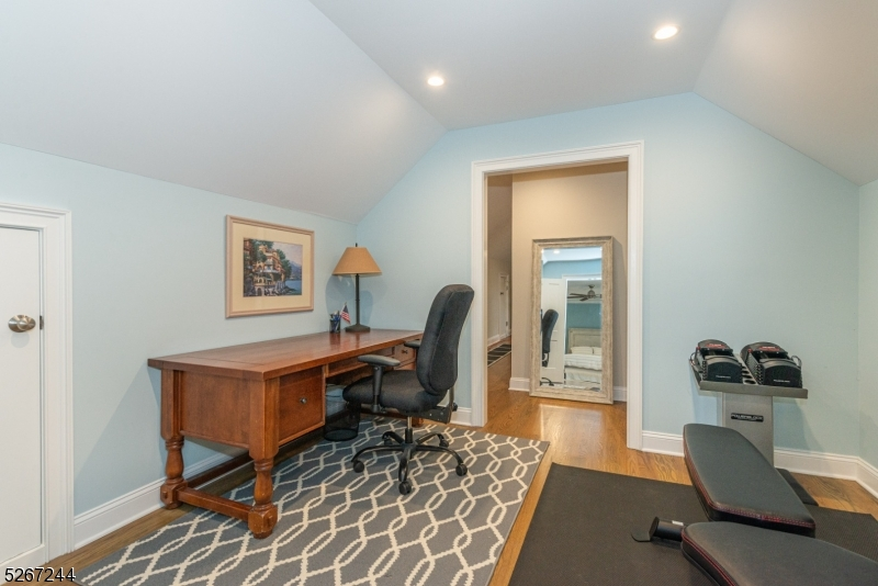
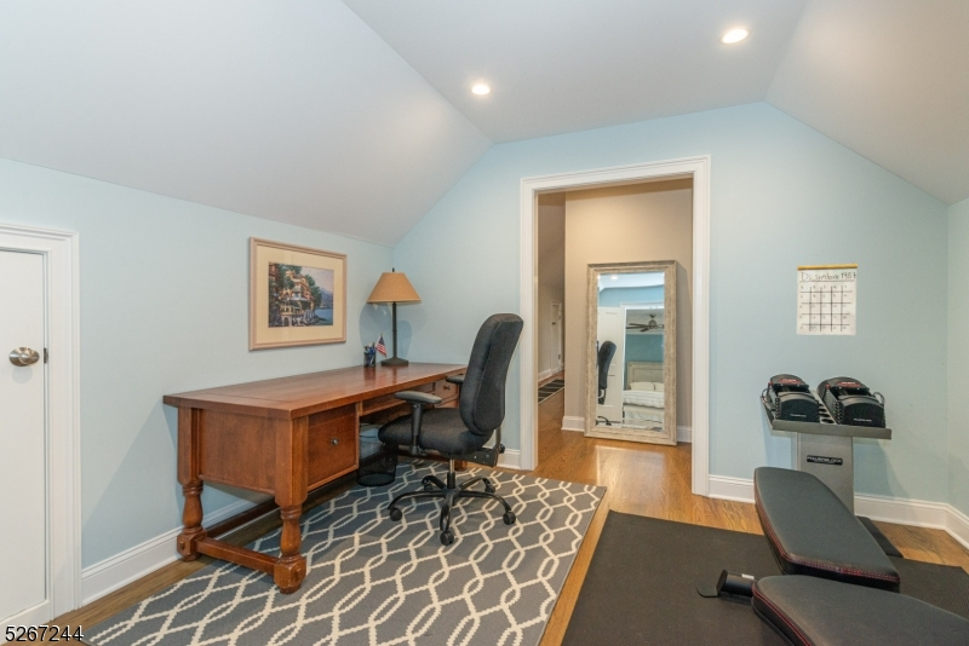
+ calendar [796,249,859,336]
